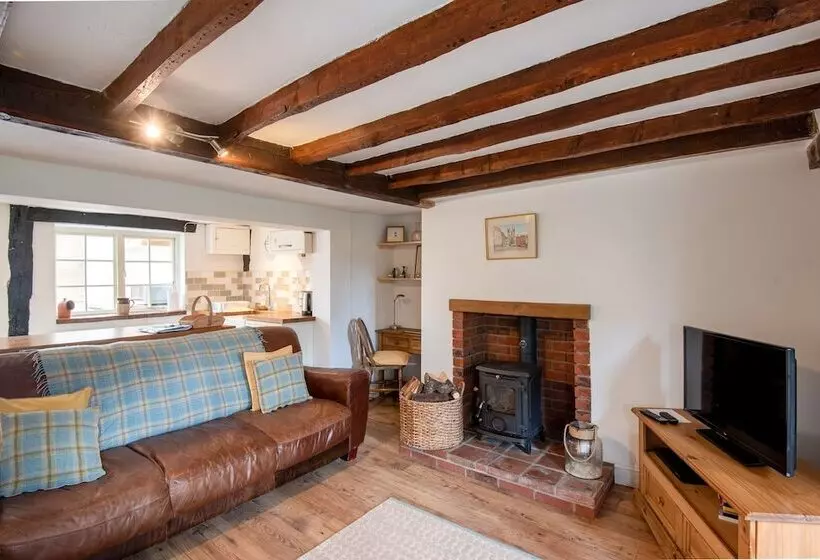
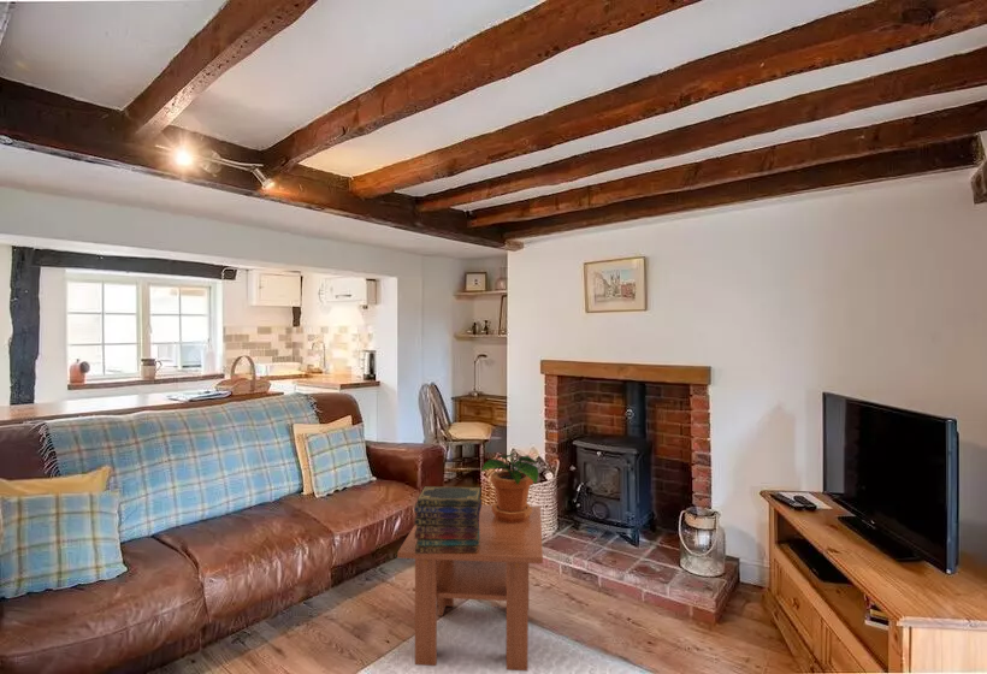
+ coffee table [396,503,544,672]
+ book stack [413,485,483,554]
+ potted plant [480,451,539,524]
